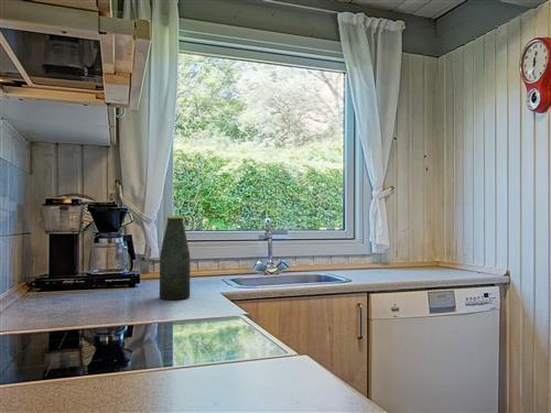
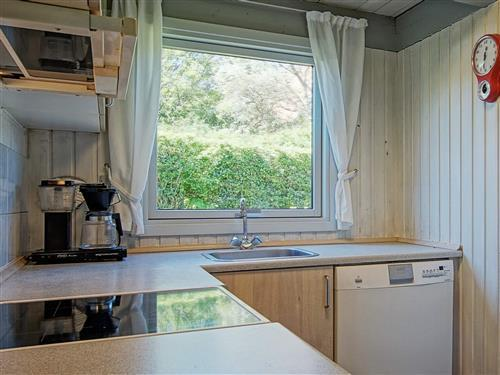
- bottle [159,215,192,301]
